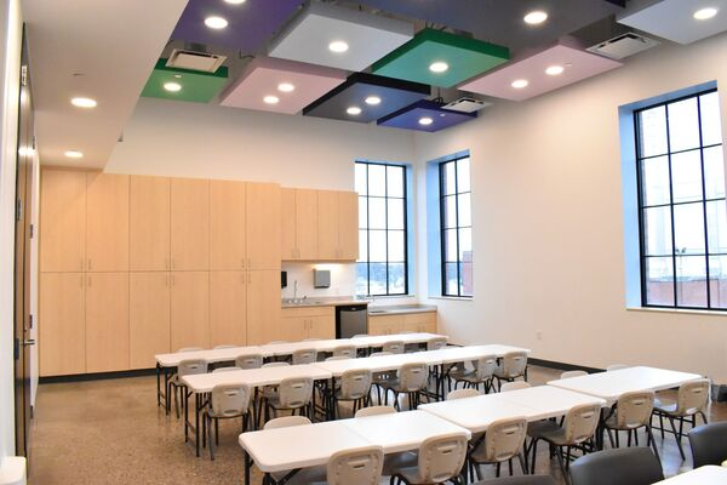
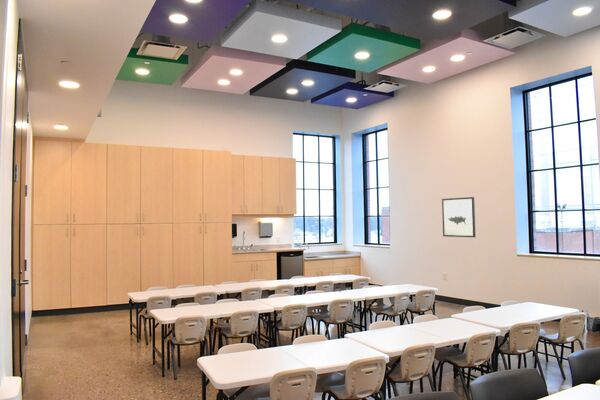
+ wall art [441,196,476,238]
